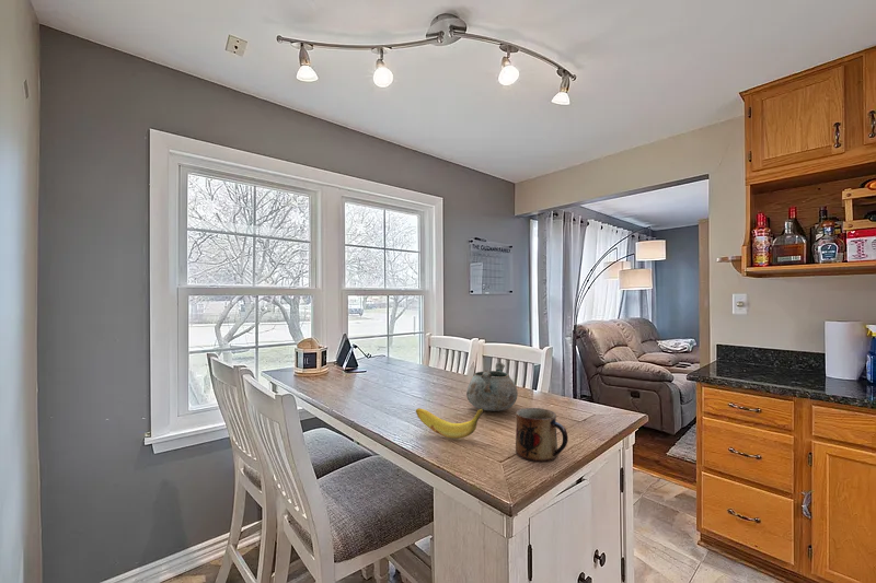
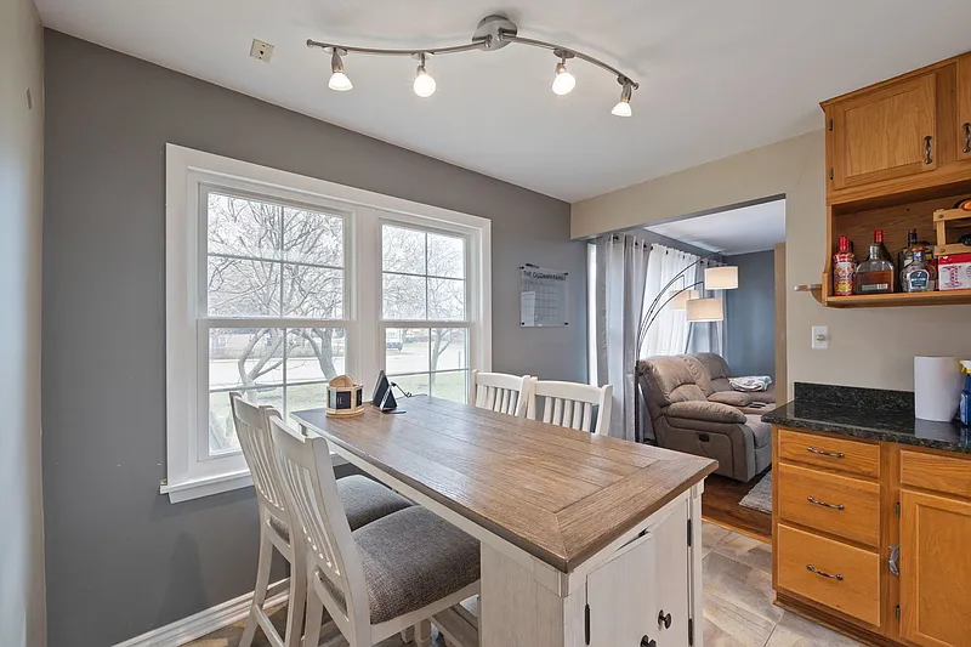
- decorative bowl [465,361,519,412]
- banana [415,407,484,440]
- mug [515,407,569,463]
